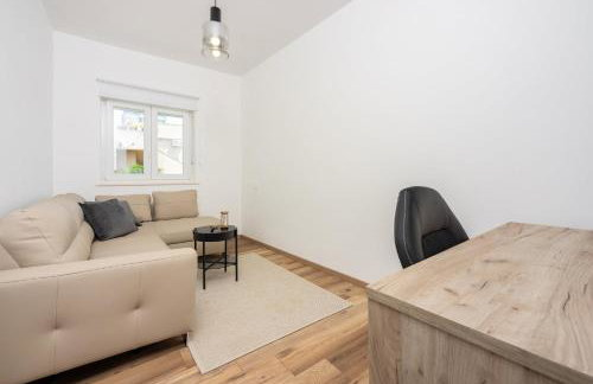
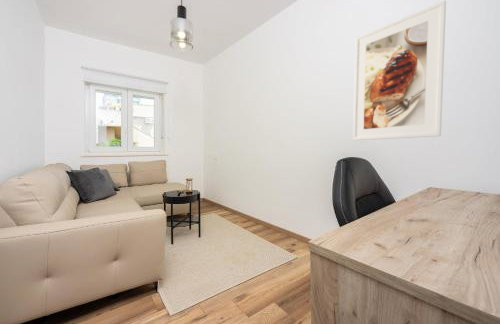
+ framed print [352,0,447,141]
